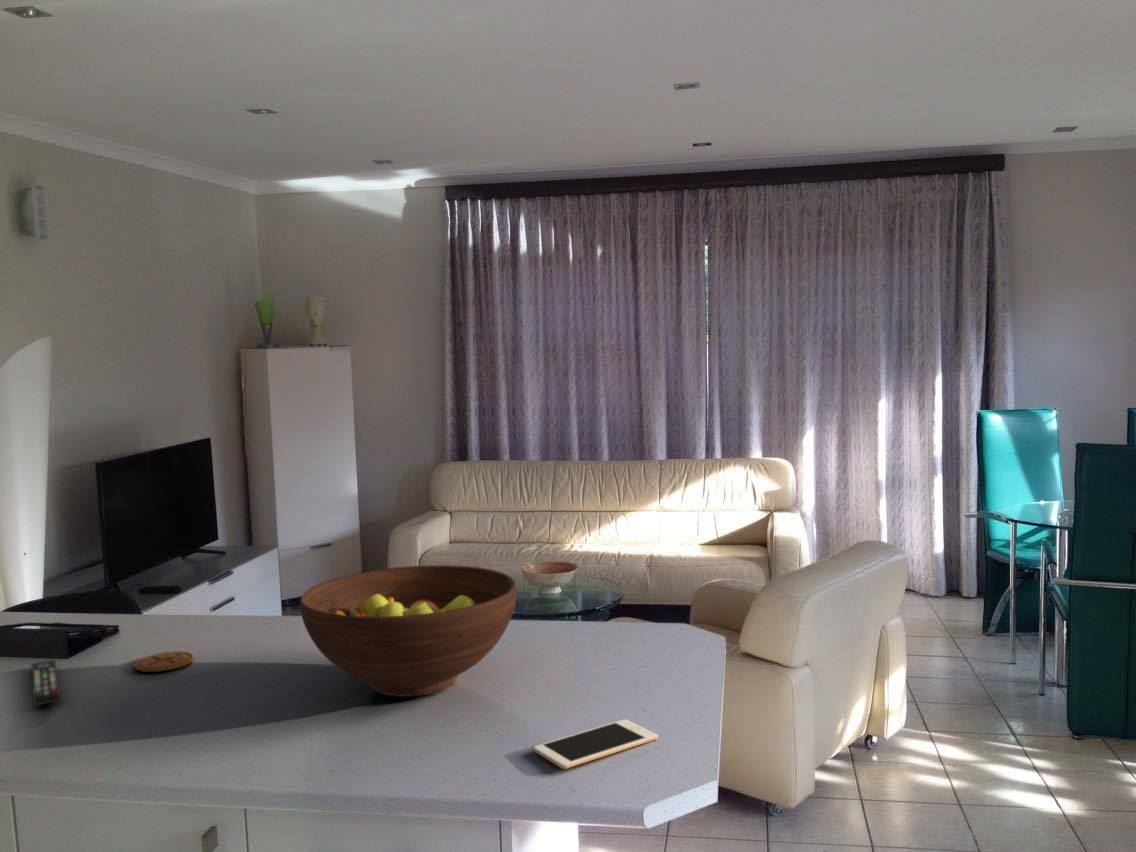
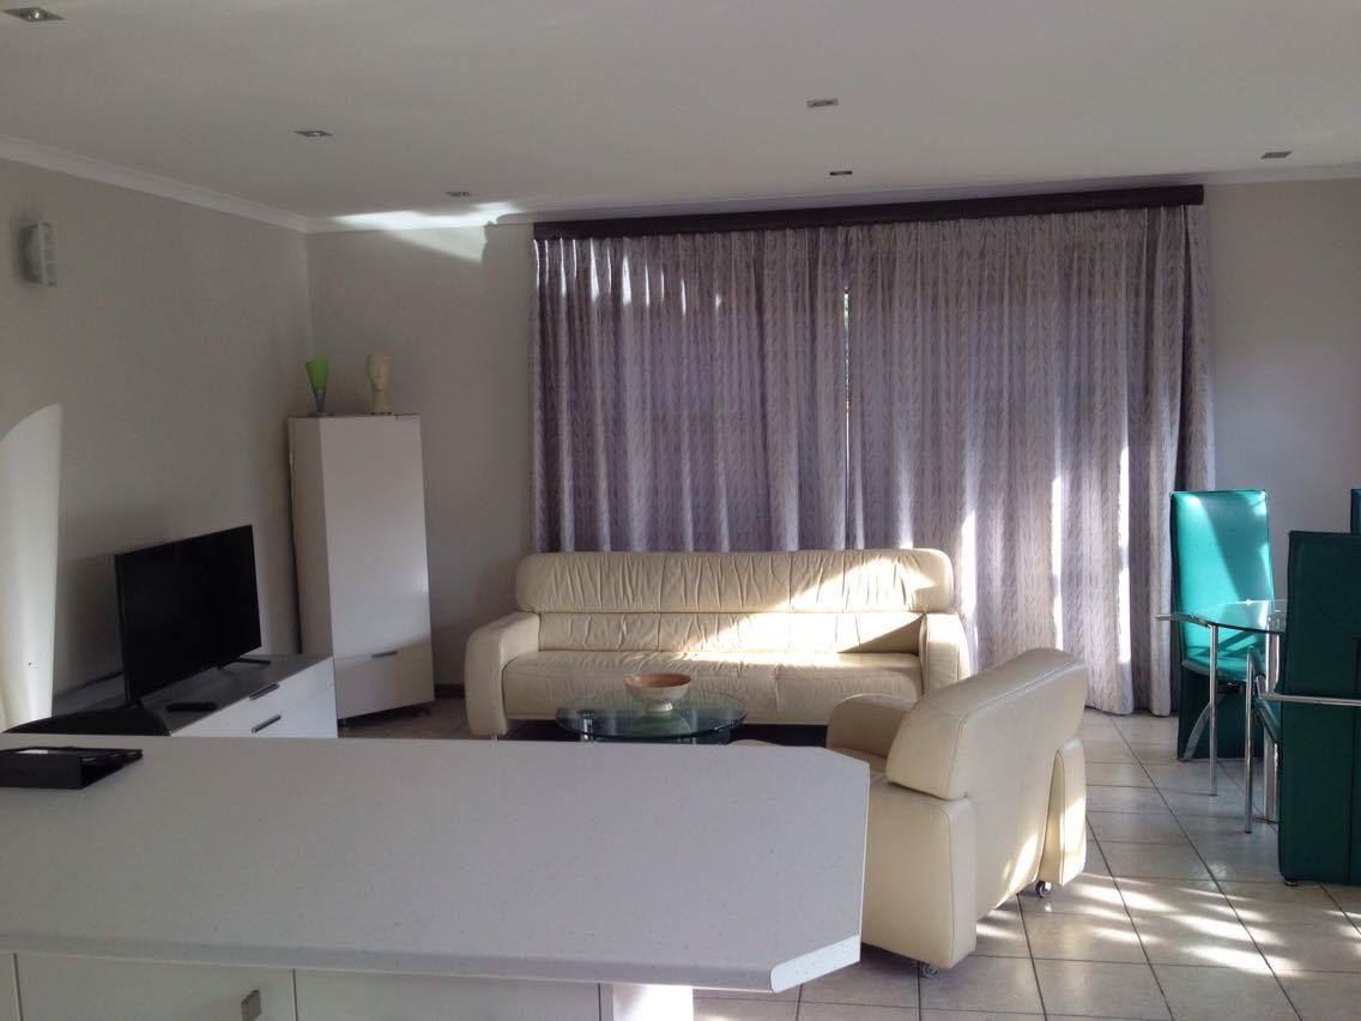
- cell phone [533,718,659,770]
- remote control [30,659,61,707]
- coaster [133,650,195,673]
- fruit bowl [299,564,518,698]
